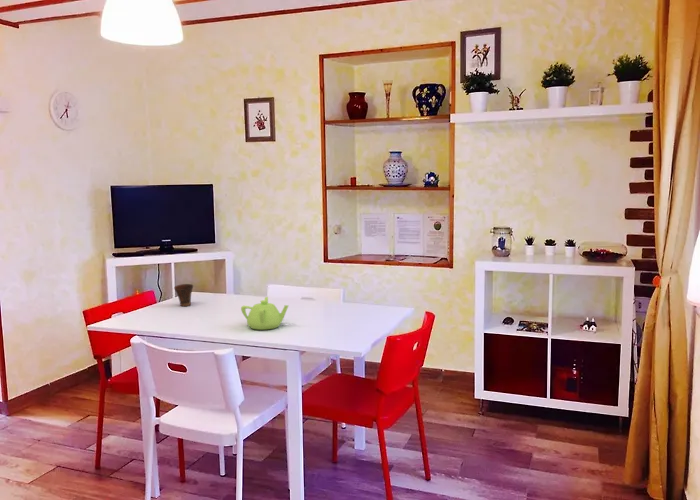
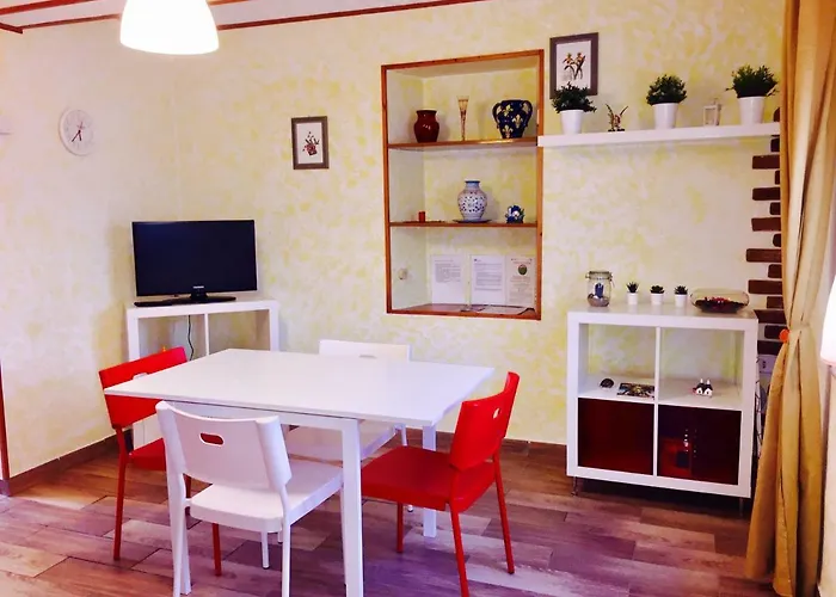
- teapot [240,296,289,331]
- cup [173,283,194,307]
